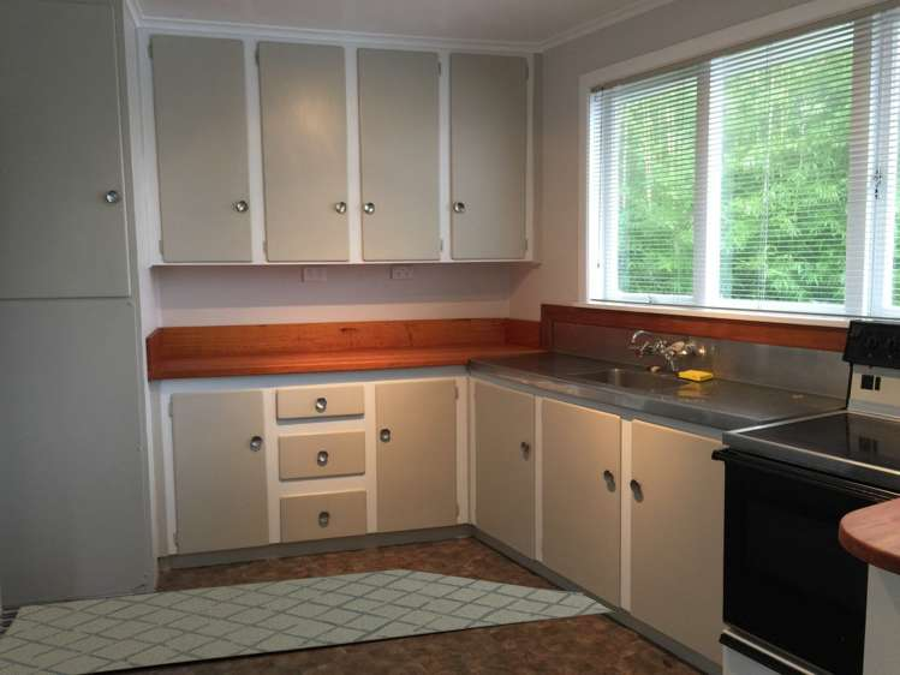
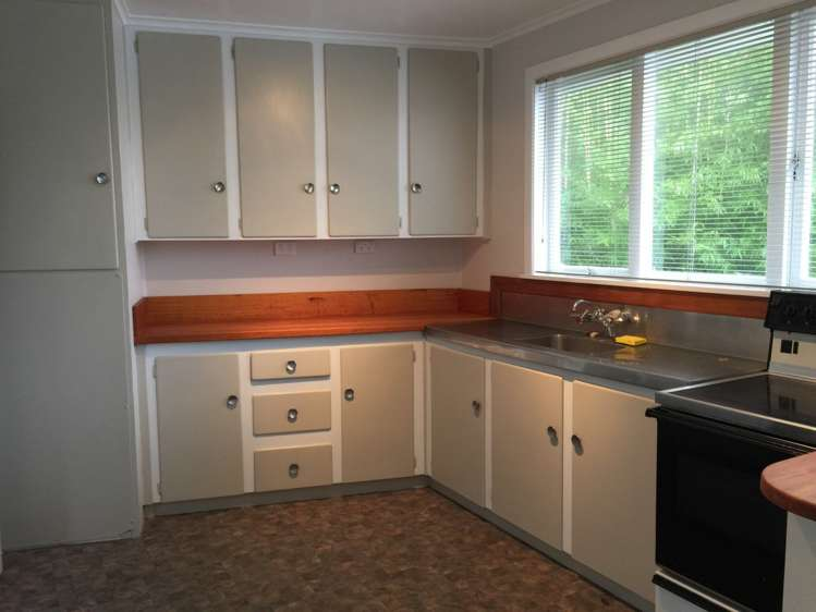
- rug [0,568,614,675]
